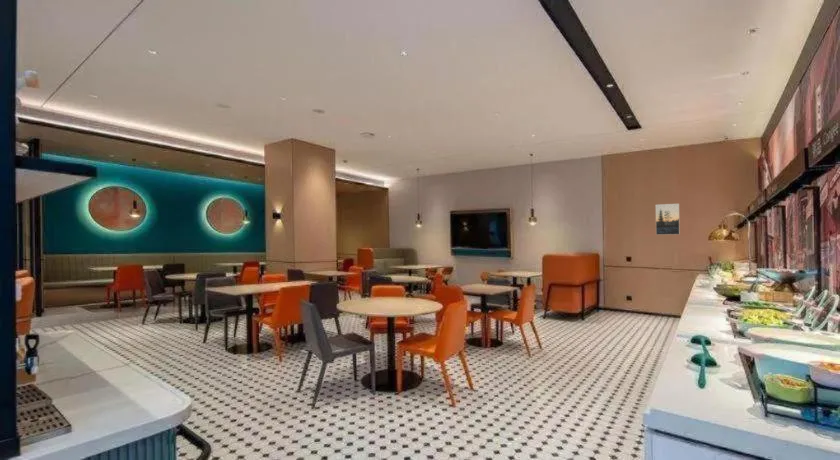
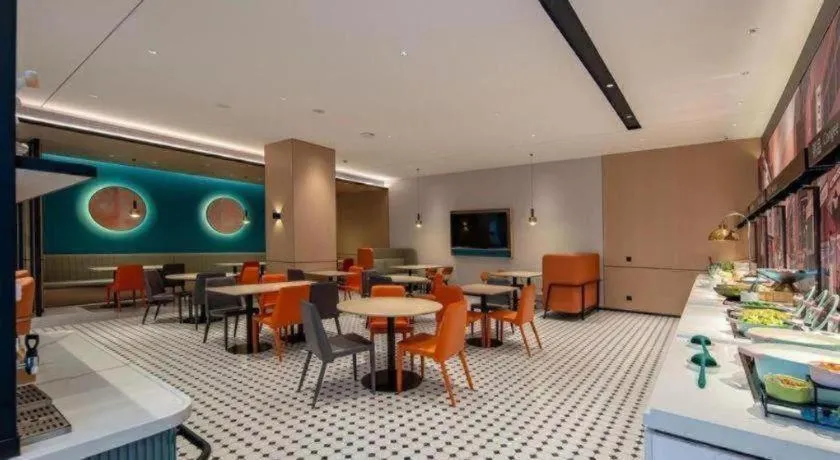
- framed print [655,203,681,236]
